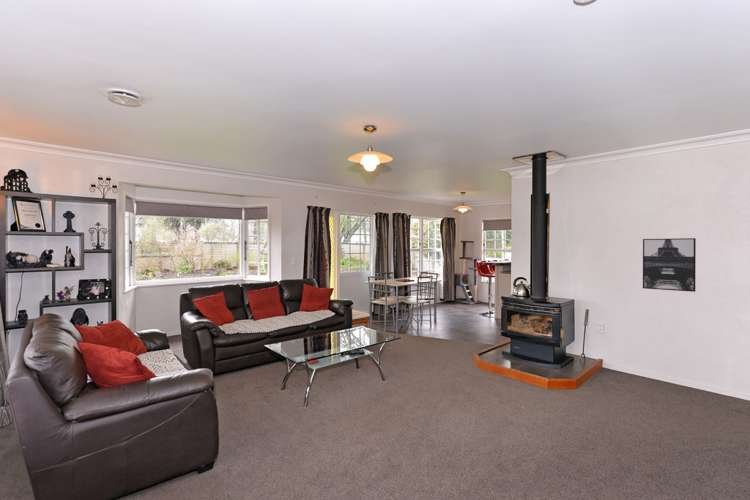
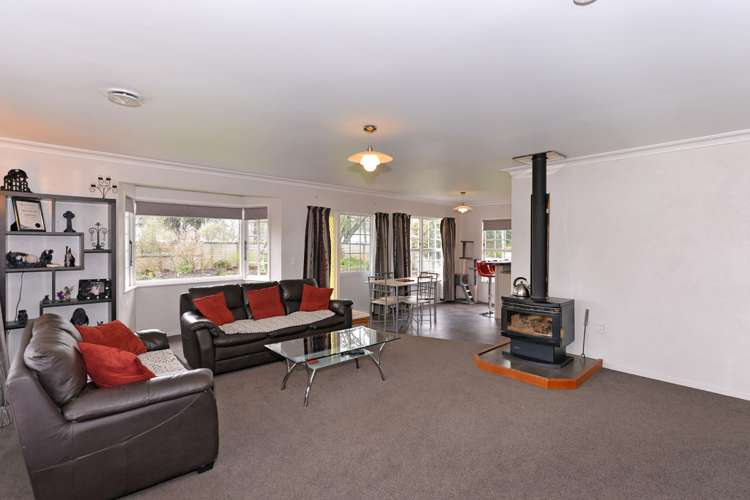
- wall art [642,237,697,293]
